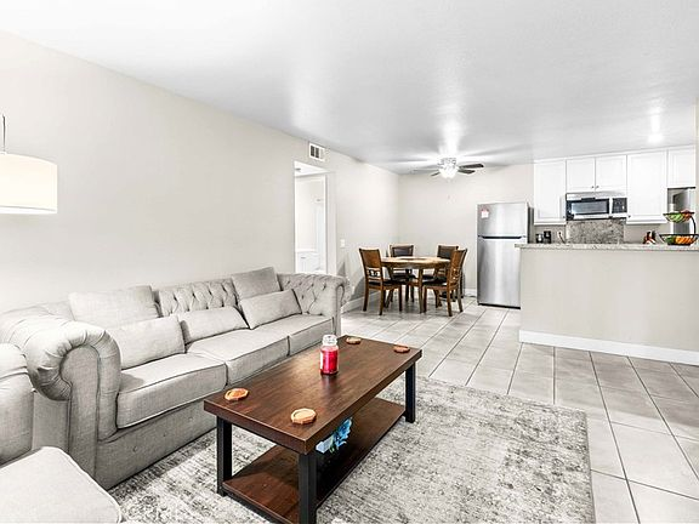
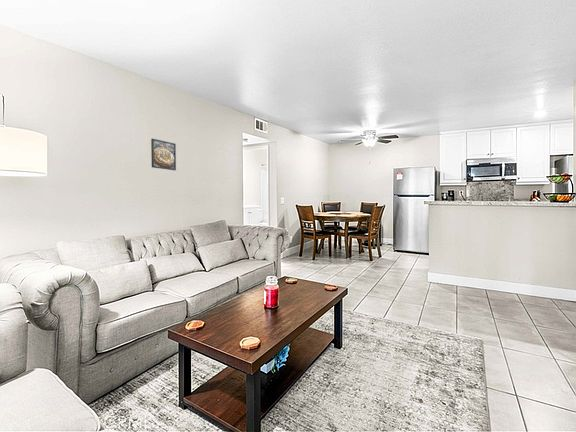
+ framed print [150,138,177,171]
